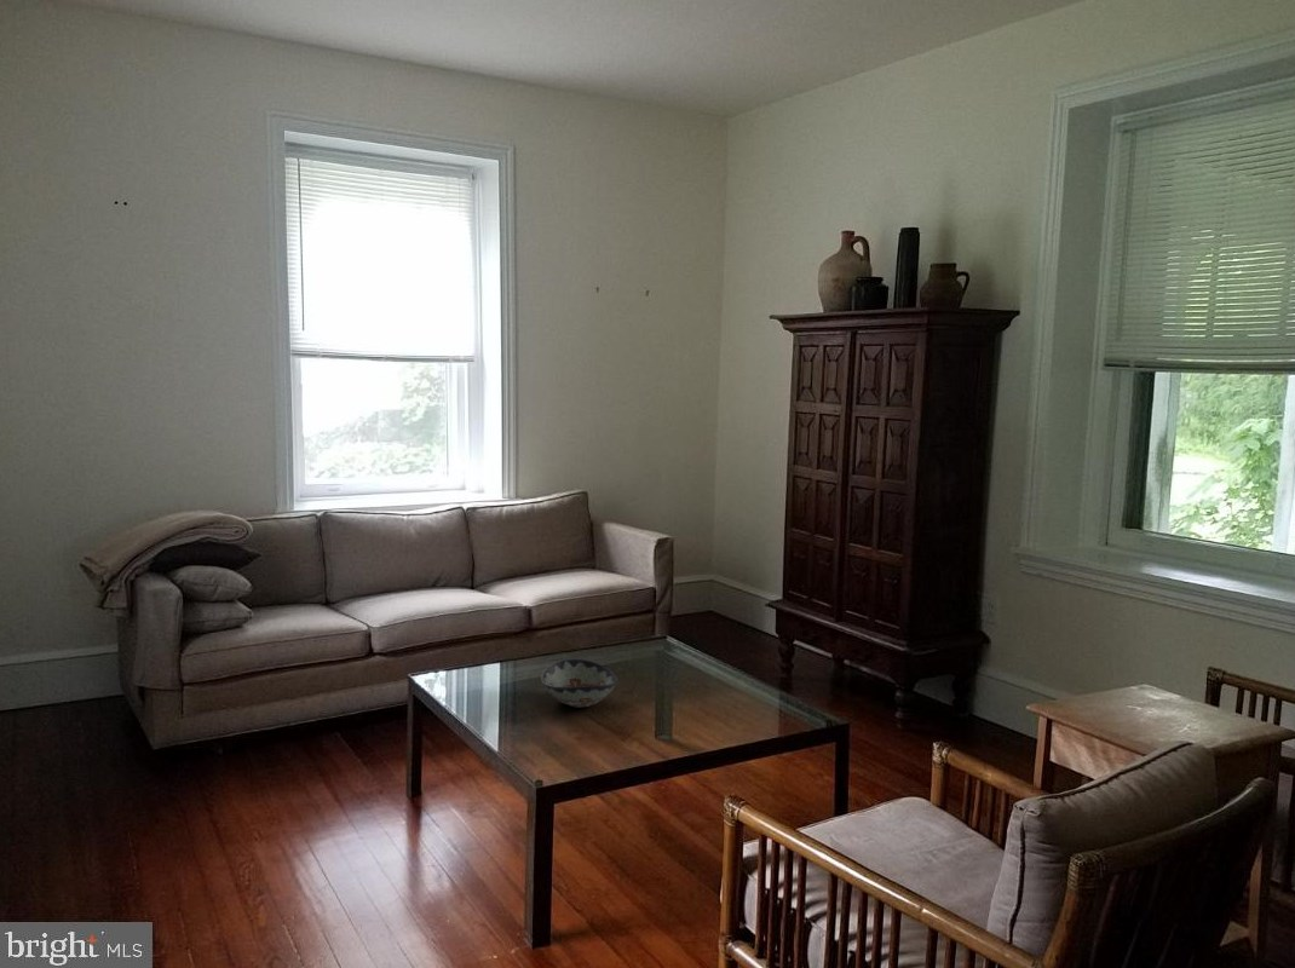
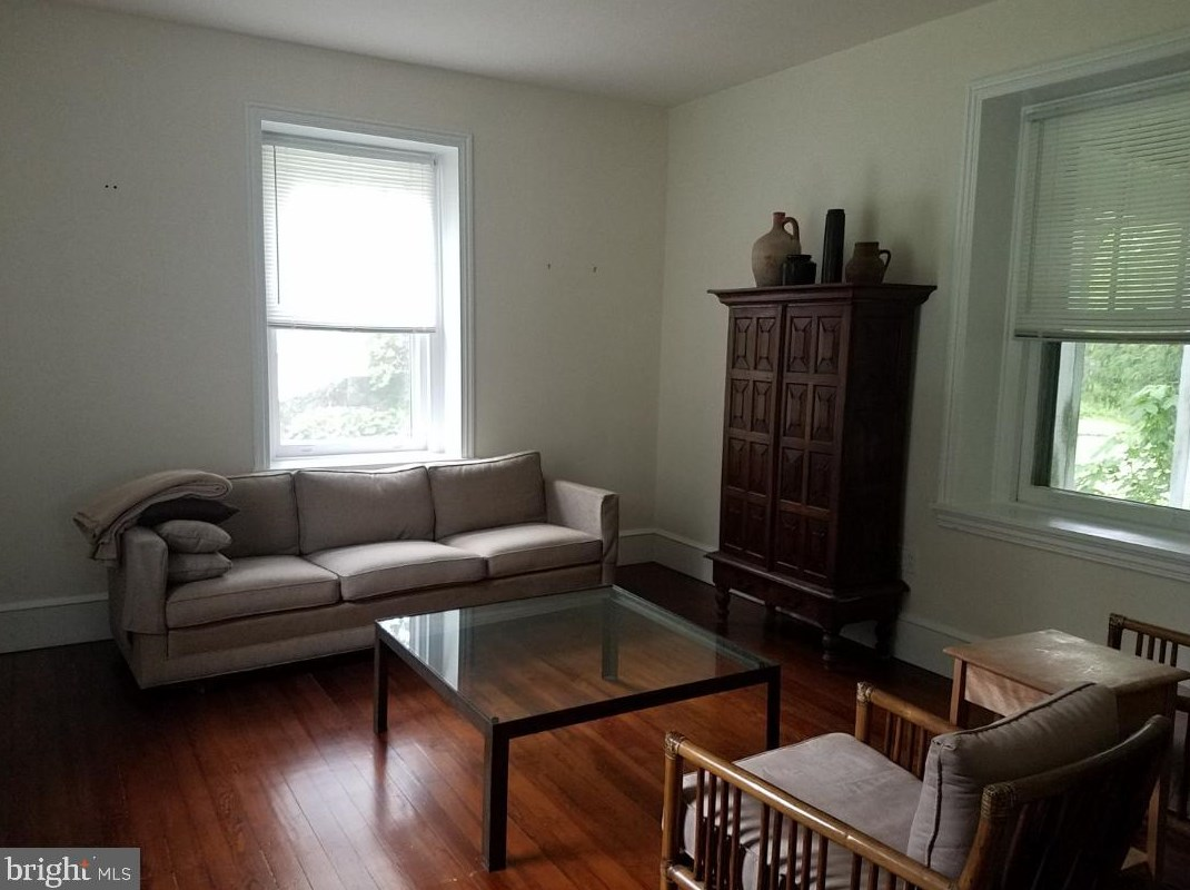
- decorative bowl [540,658,620,709]
